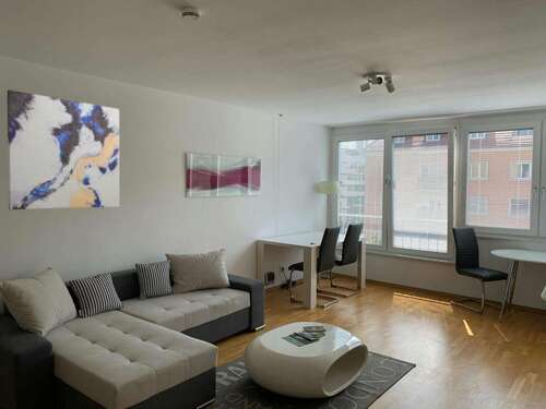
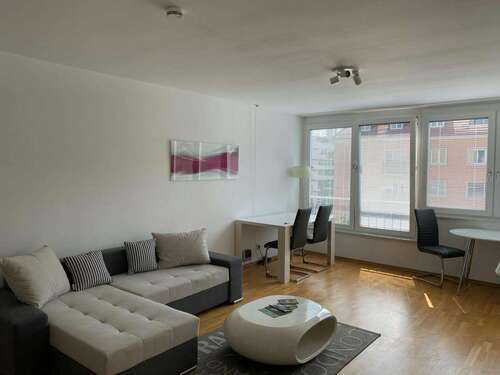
- wall art [7,88,120,210]
